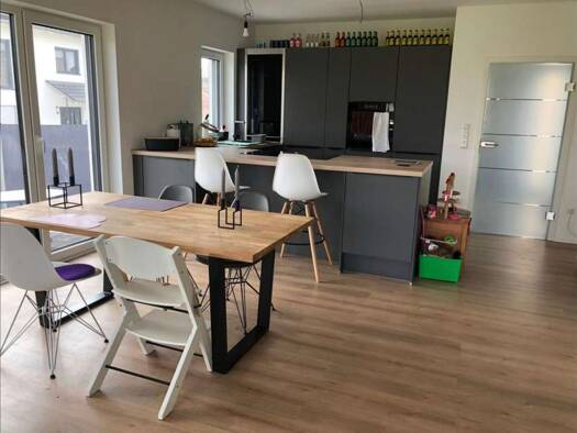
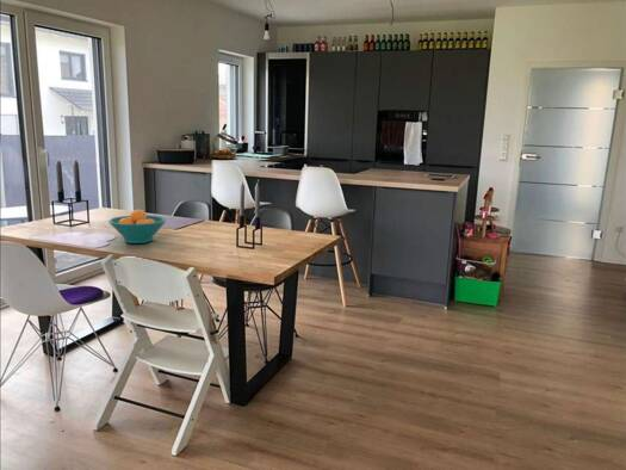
+ fruit bowl [107,209,168,245]
